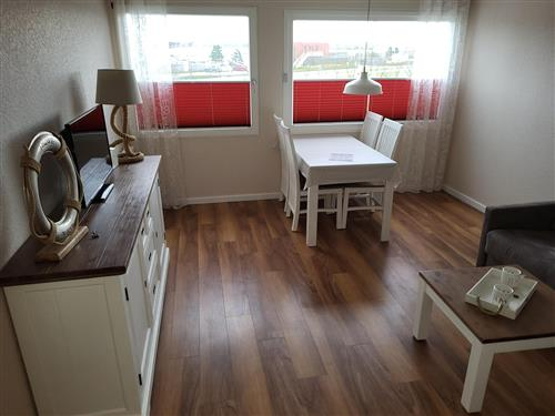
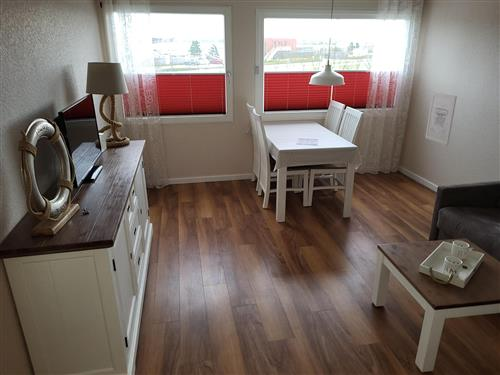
+ wall art [424,92,458,146]
